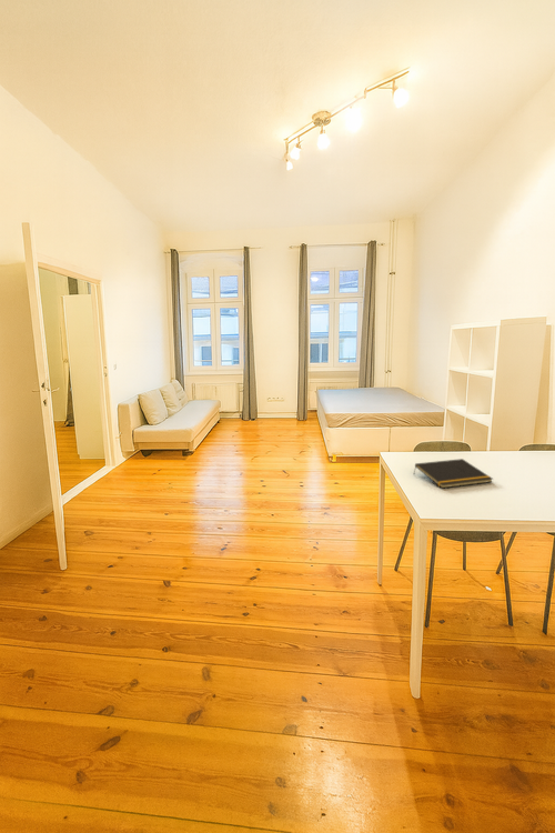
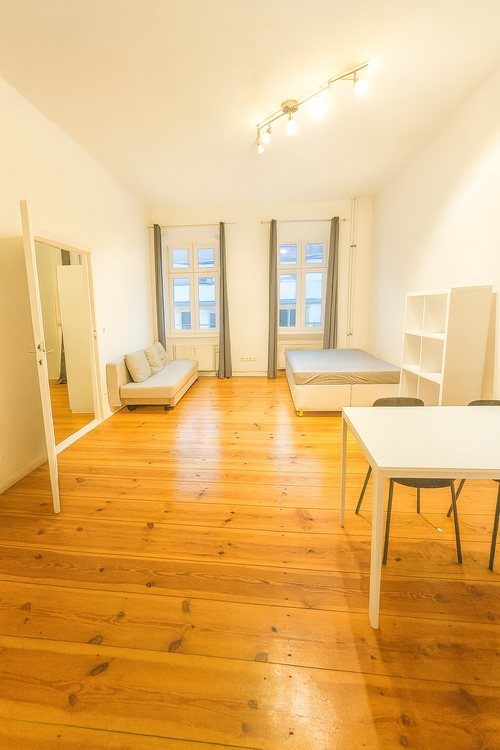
- notepad [413,458,494,489]
